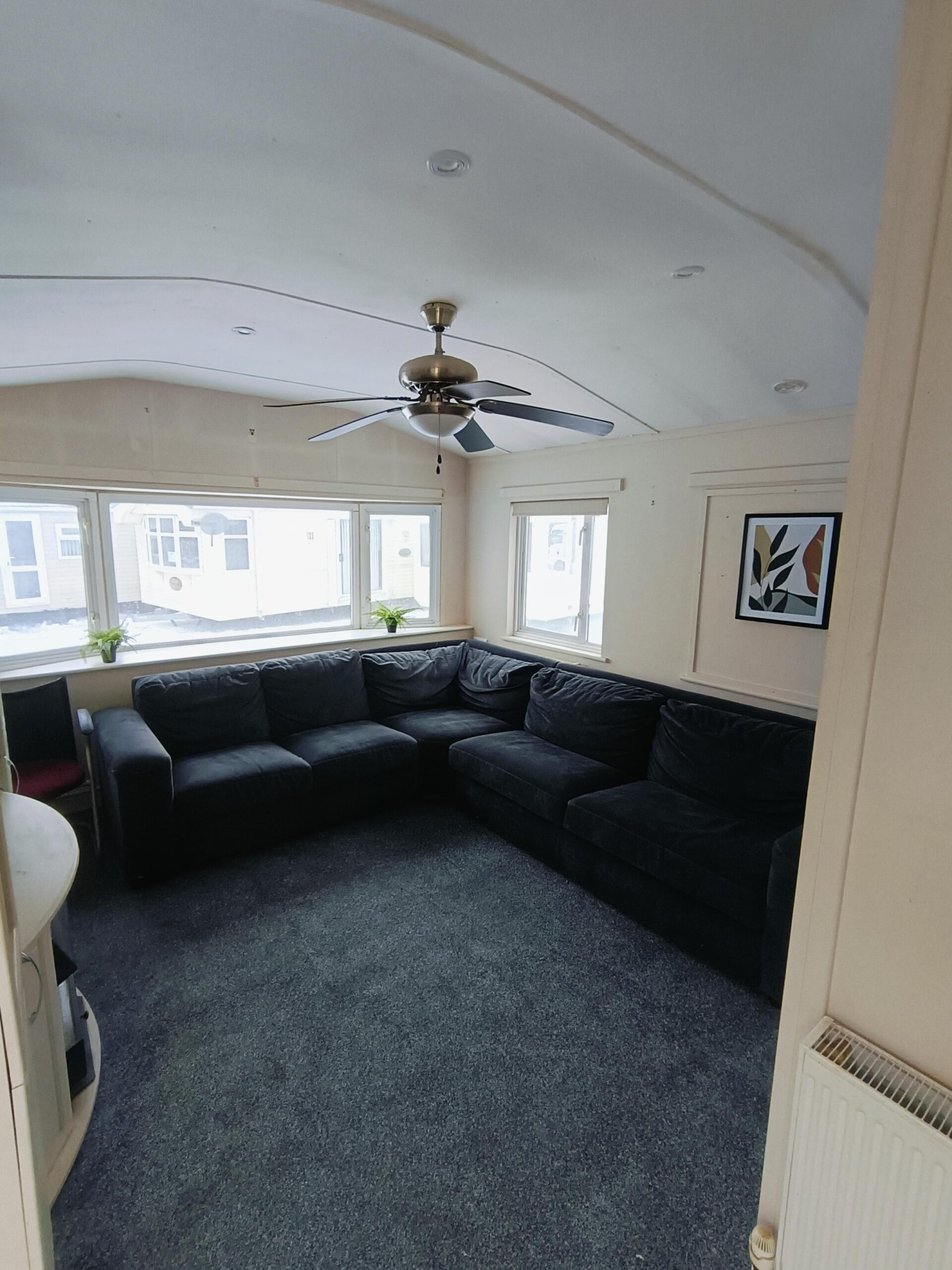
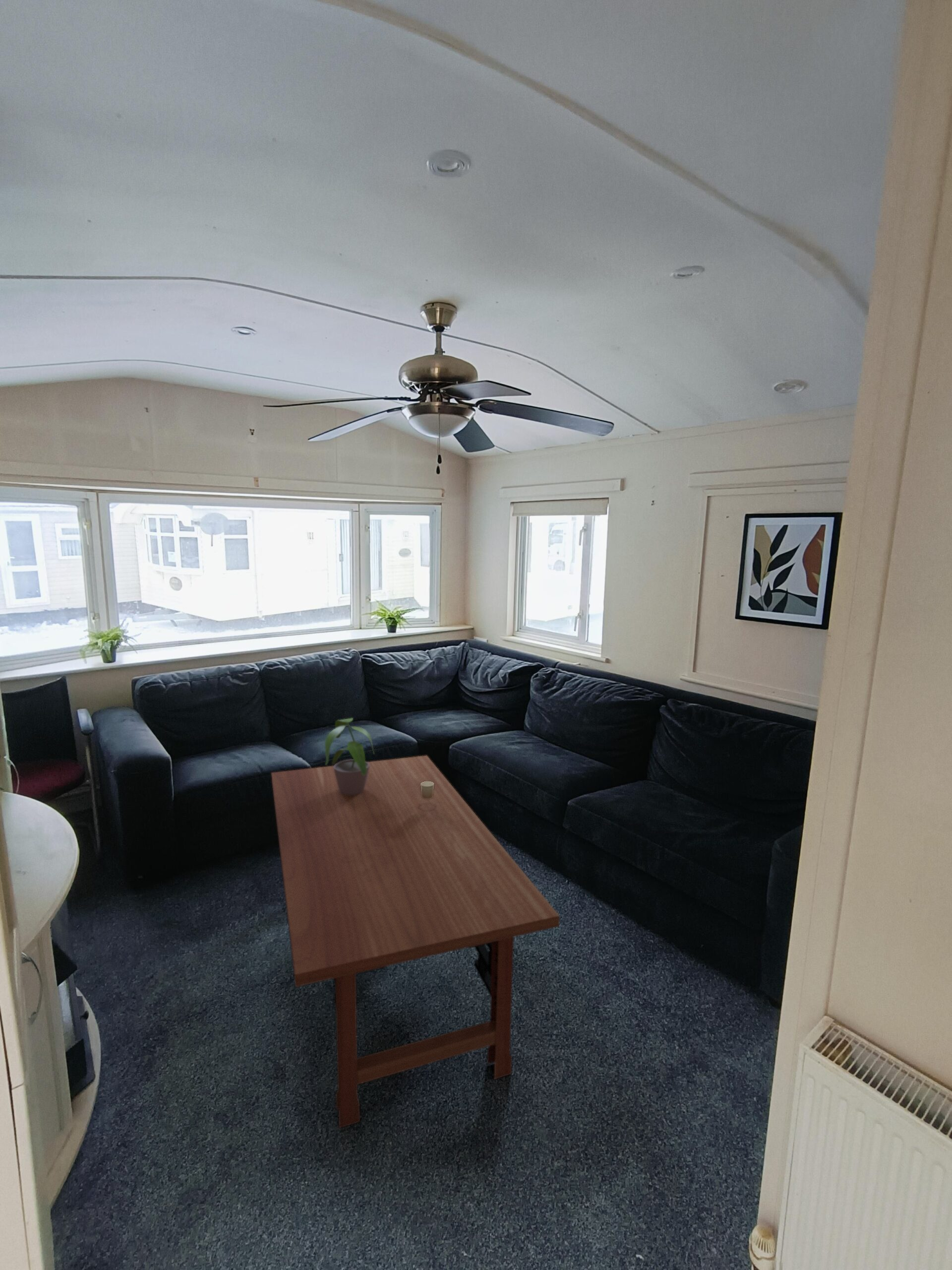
+ potted plant [324,717,375,795]
+ coffee table [271,755,560,1129]
+ candle [420,781,434,799]
